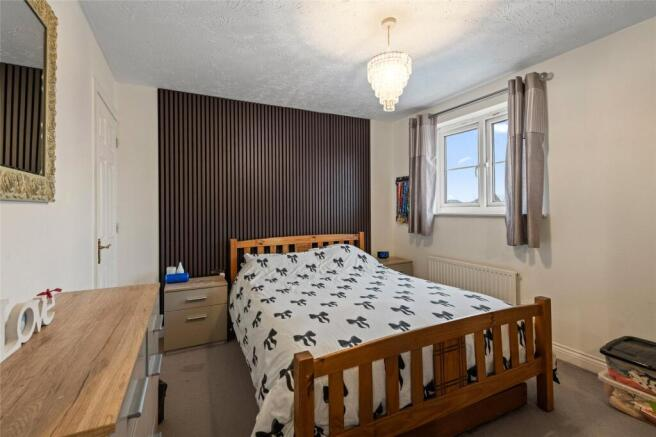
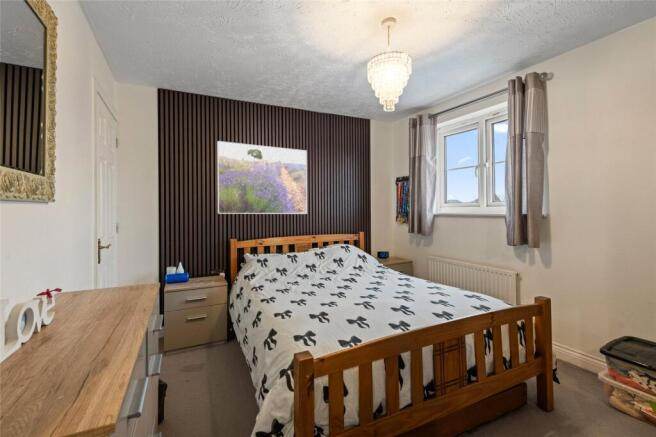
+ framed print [217,140,308,215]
